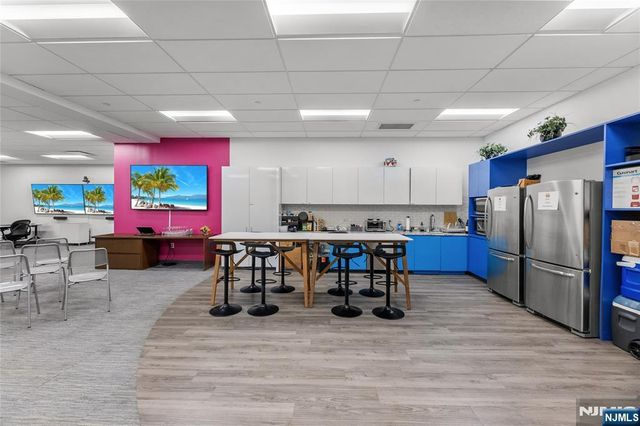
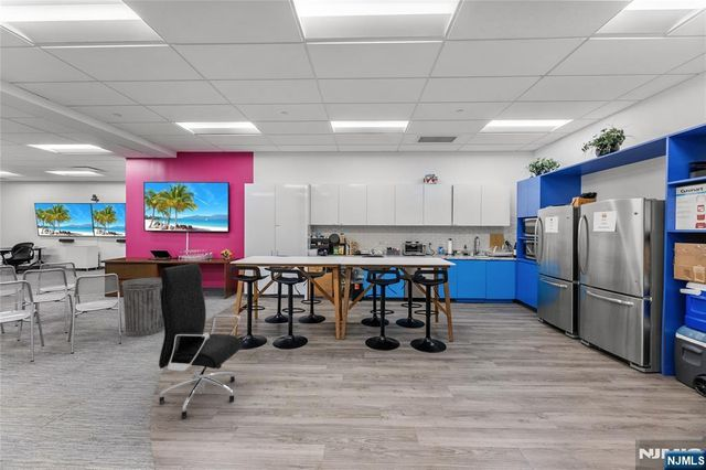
+ trash can [120,277,164,338]
+ office chair [158,263,243,419]
